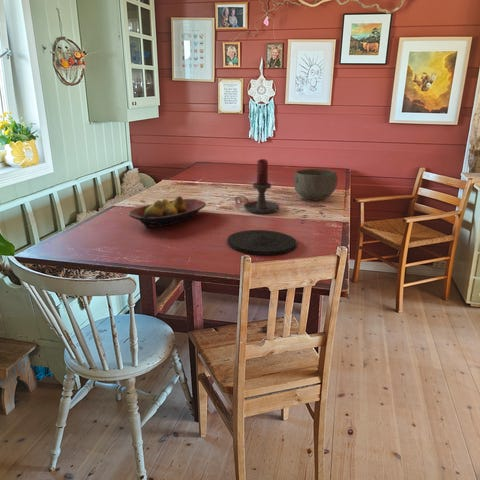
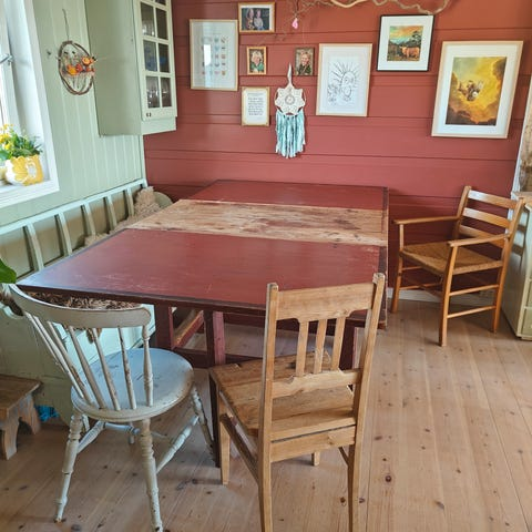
- candle holder [234,158,280,214]
- bowl [293,168,339,201]
- plate [226,229,297,256]
- fruit bowl [127,195,207,228]
